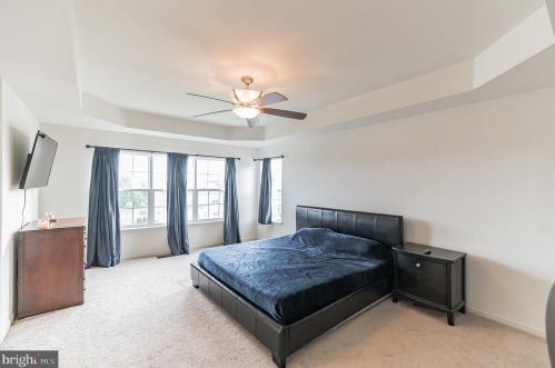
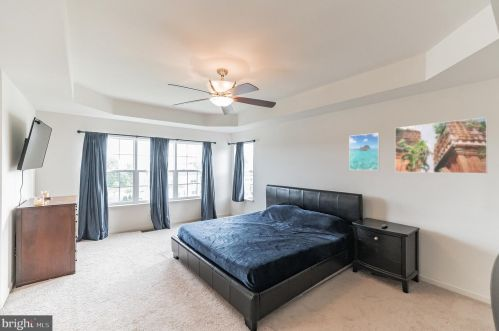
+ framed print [348,132,380,171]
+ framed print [394,116,488,174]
